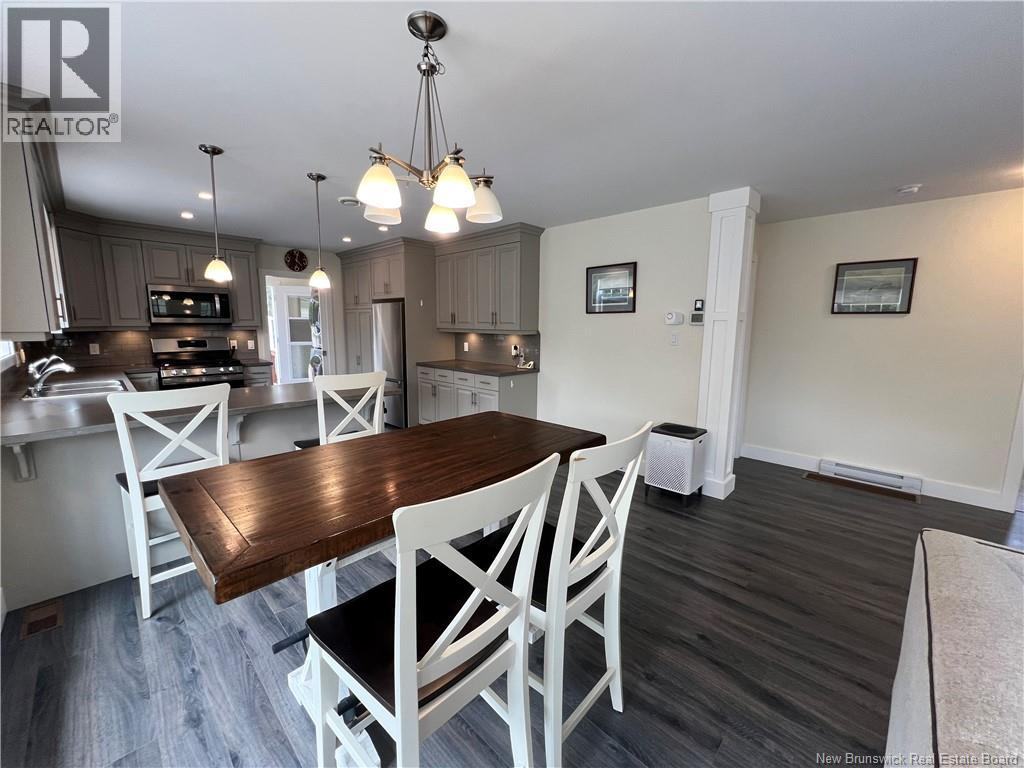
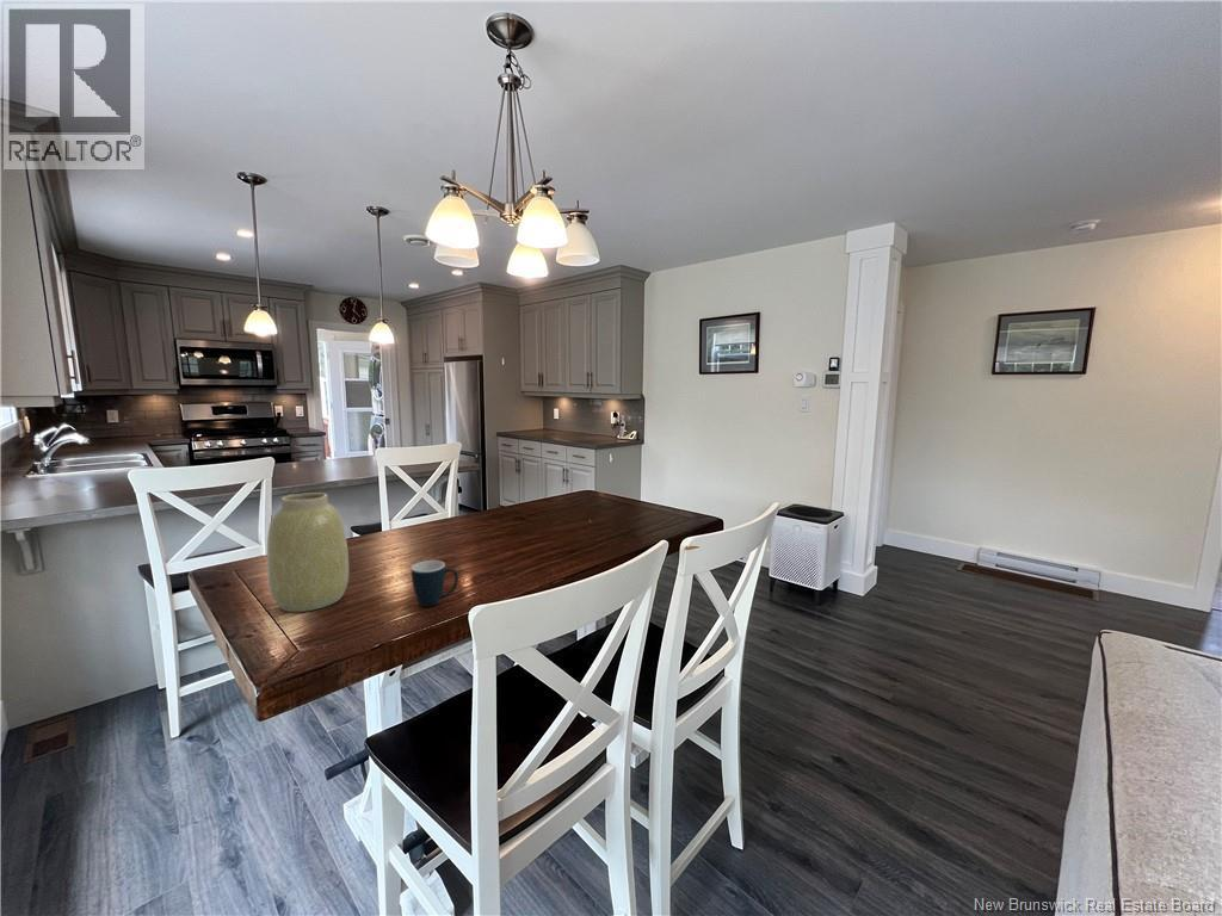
+ mug [411,559,459,608]
+ vase [266,491,350,613]
